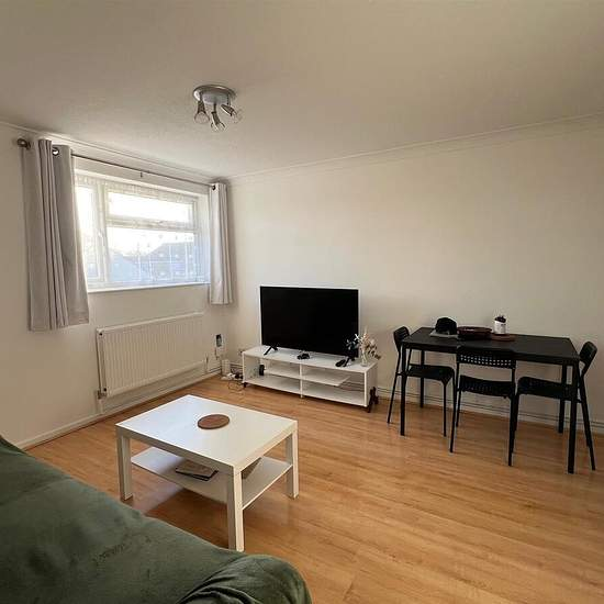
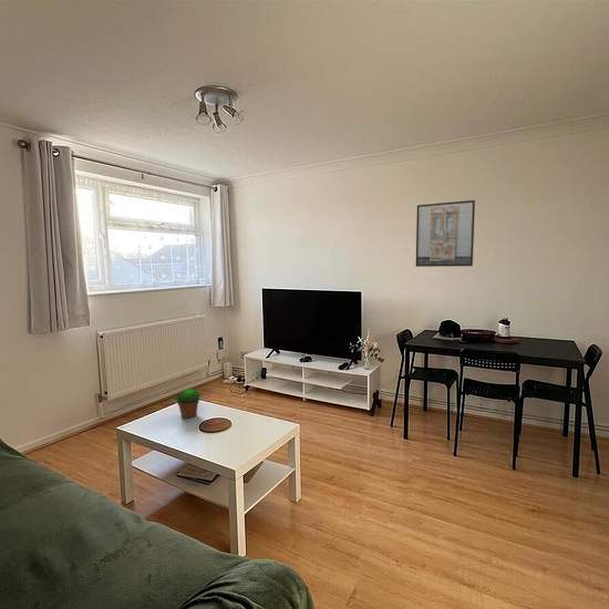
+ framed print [415,199,476,268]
+ succulent plant [172,388,204,420]
